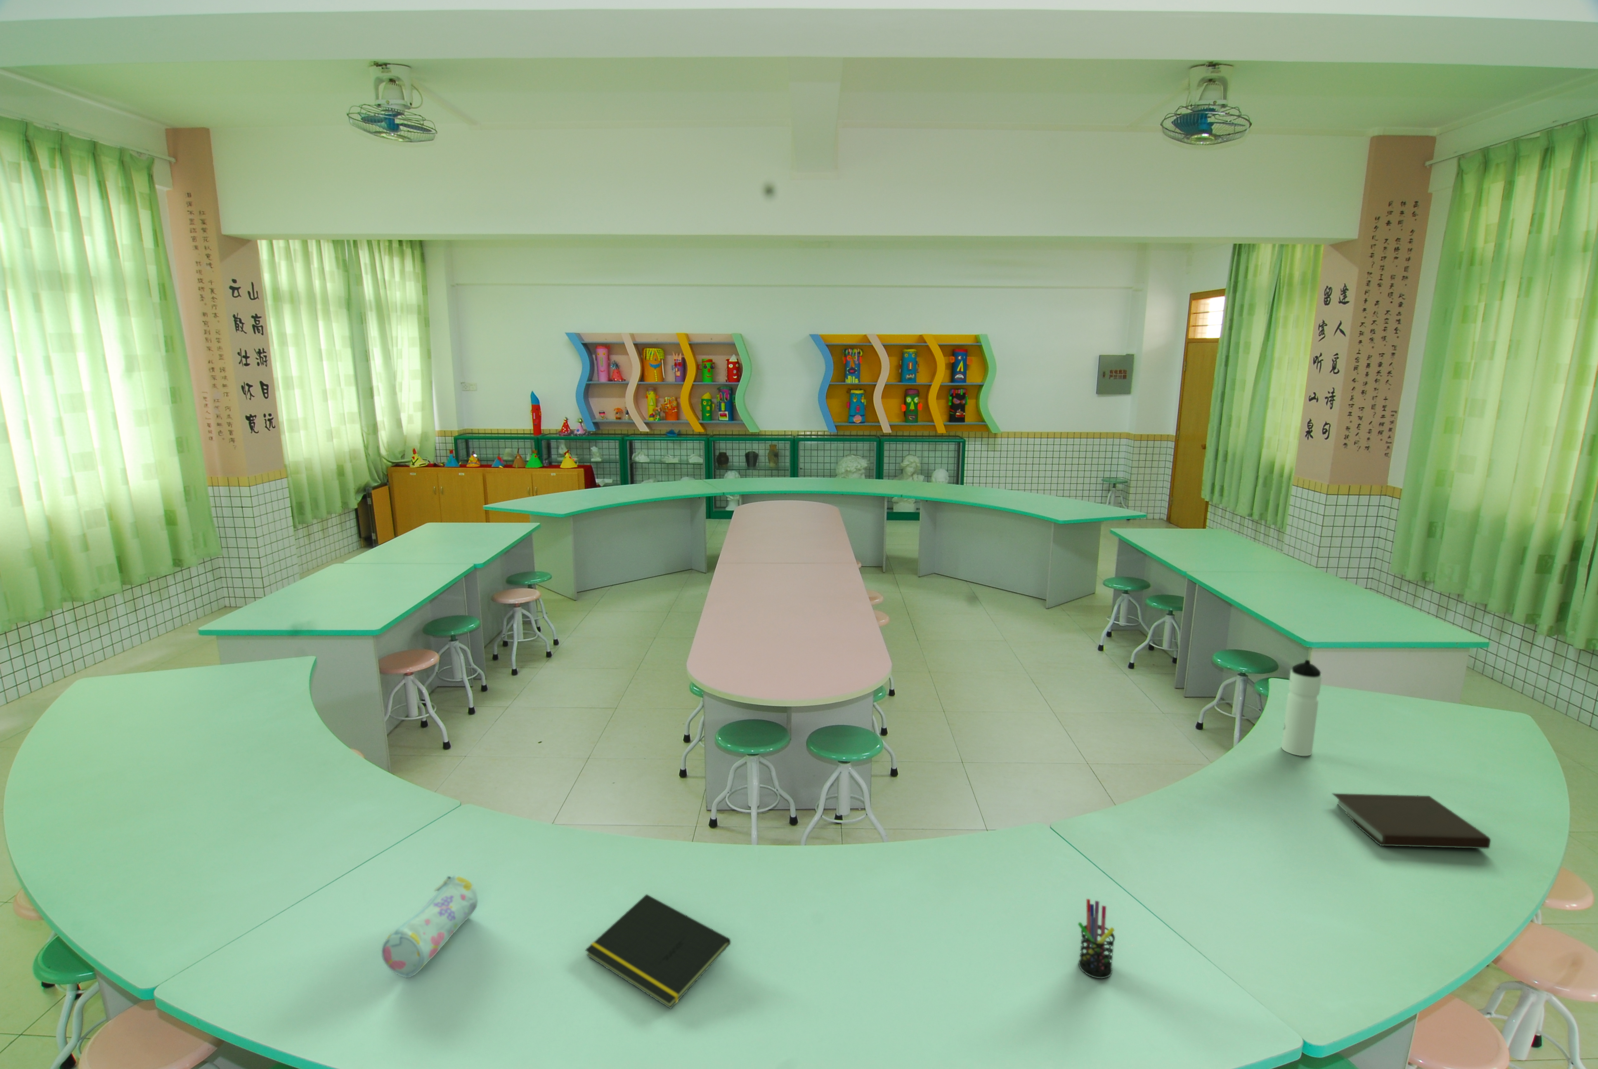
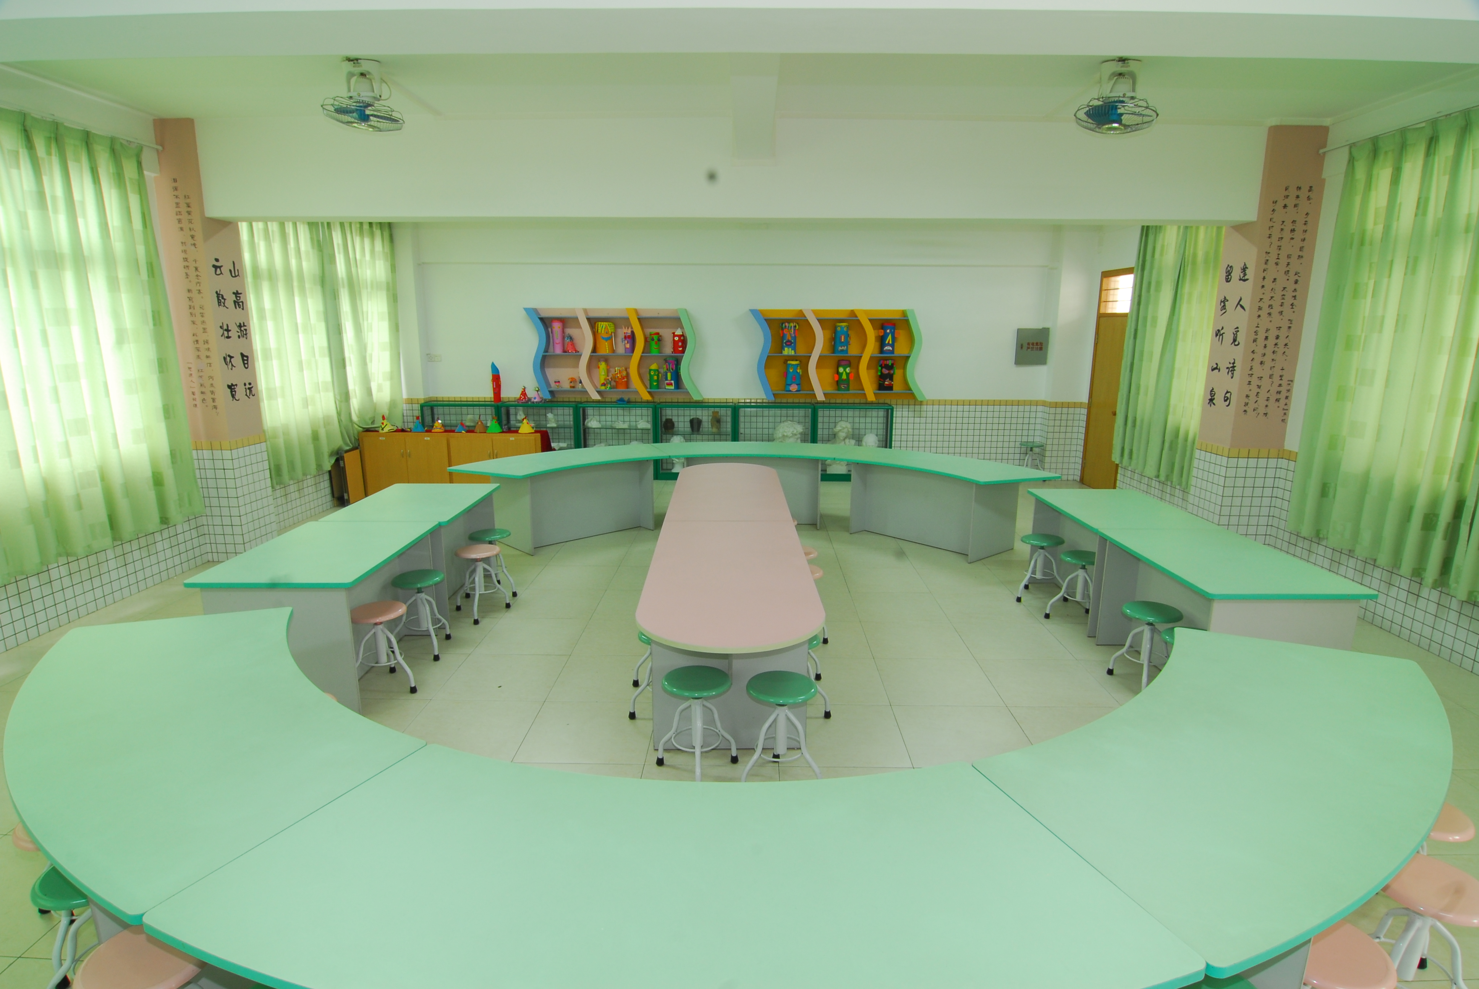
- pencil case [381,875,479,978]
- notebook [1332,793,1491,849]
- water bottle [1281,660,1322,756]
- pen holder [1078,898,1116,980]
- notepad [585,894,730,1009]
